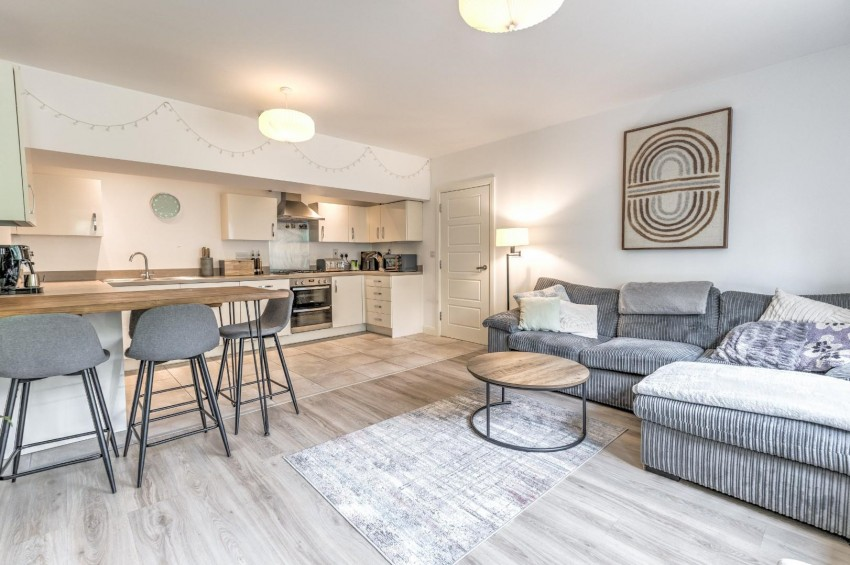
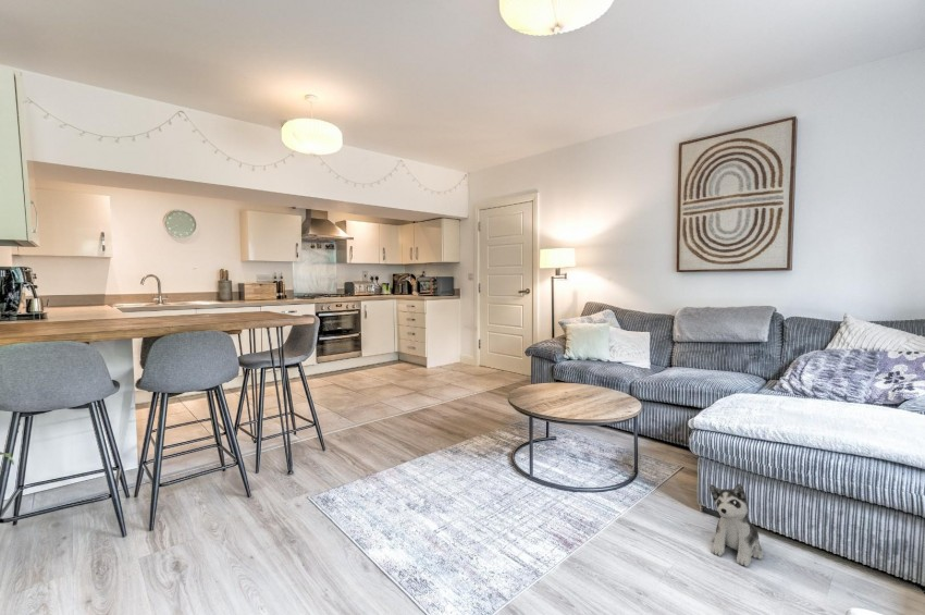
+ plush toy [708,482,764,567]
